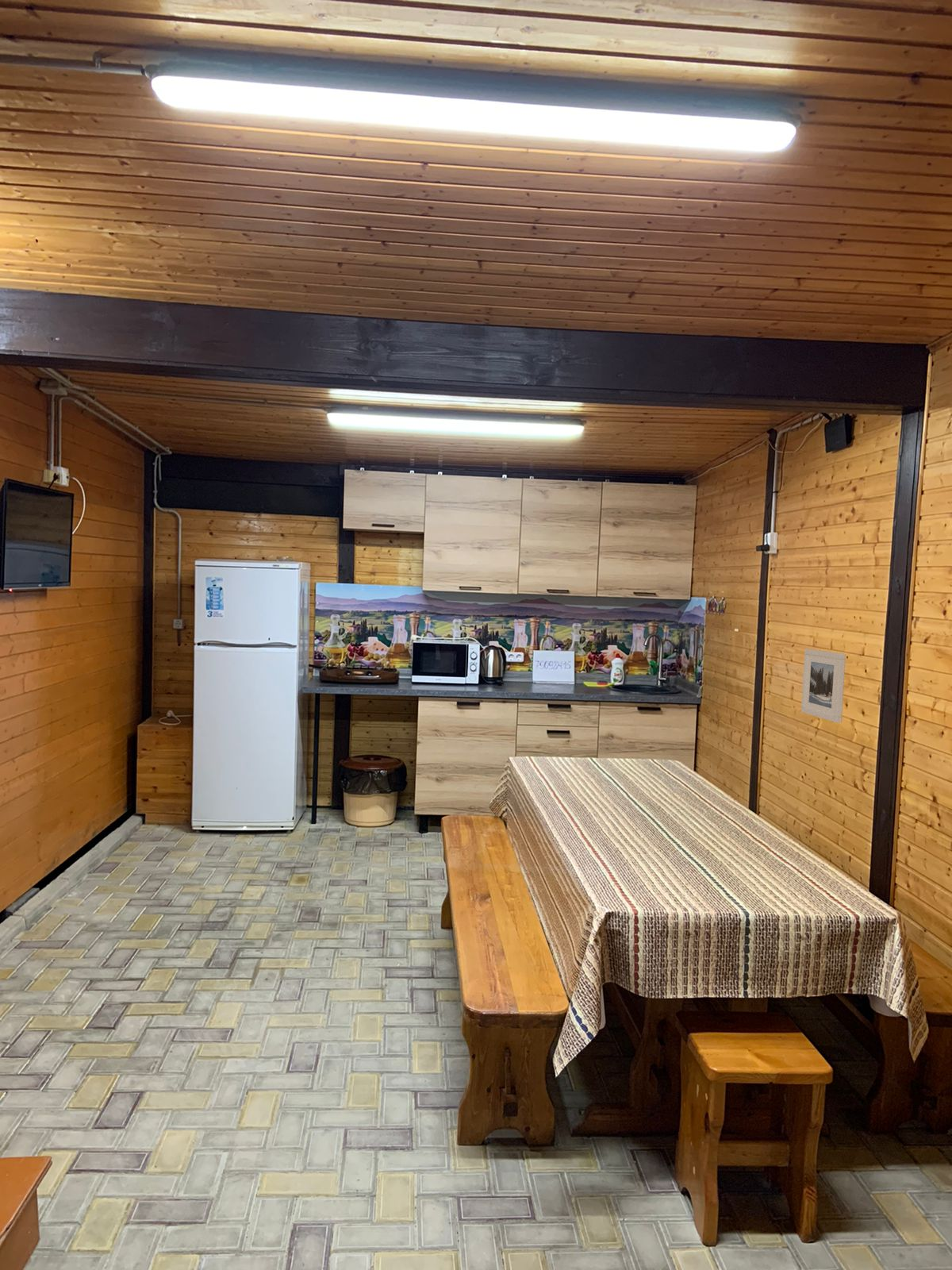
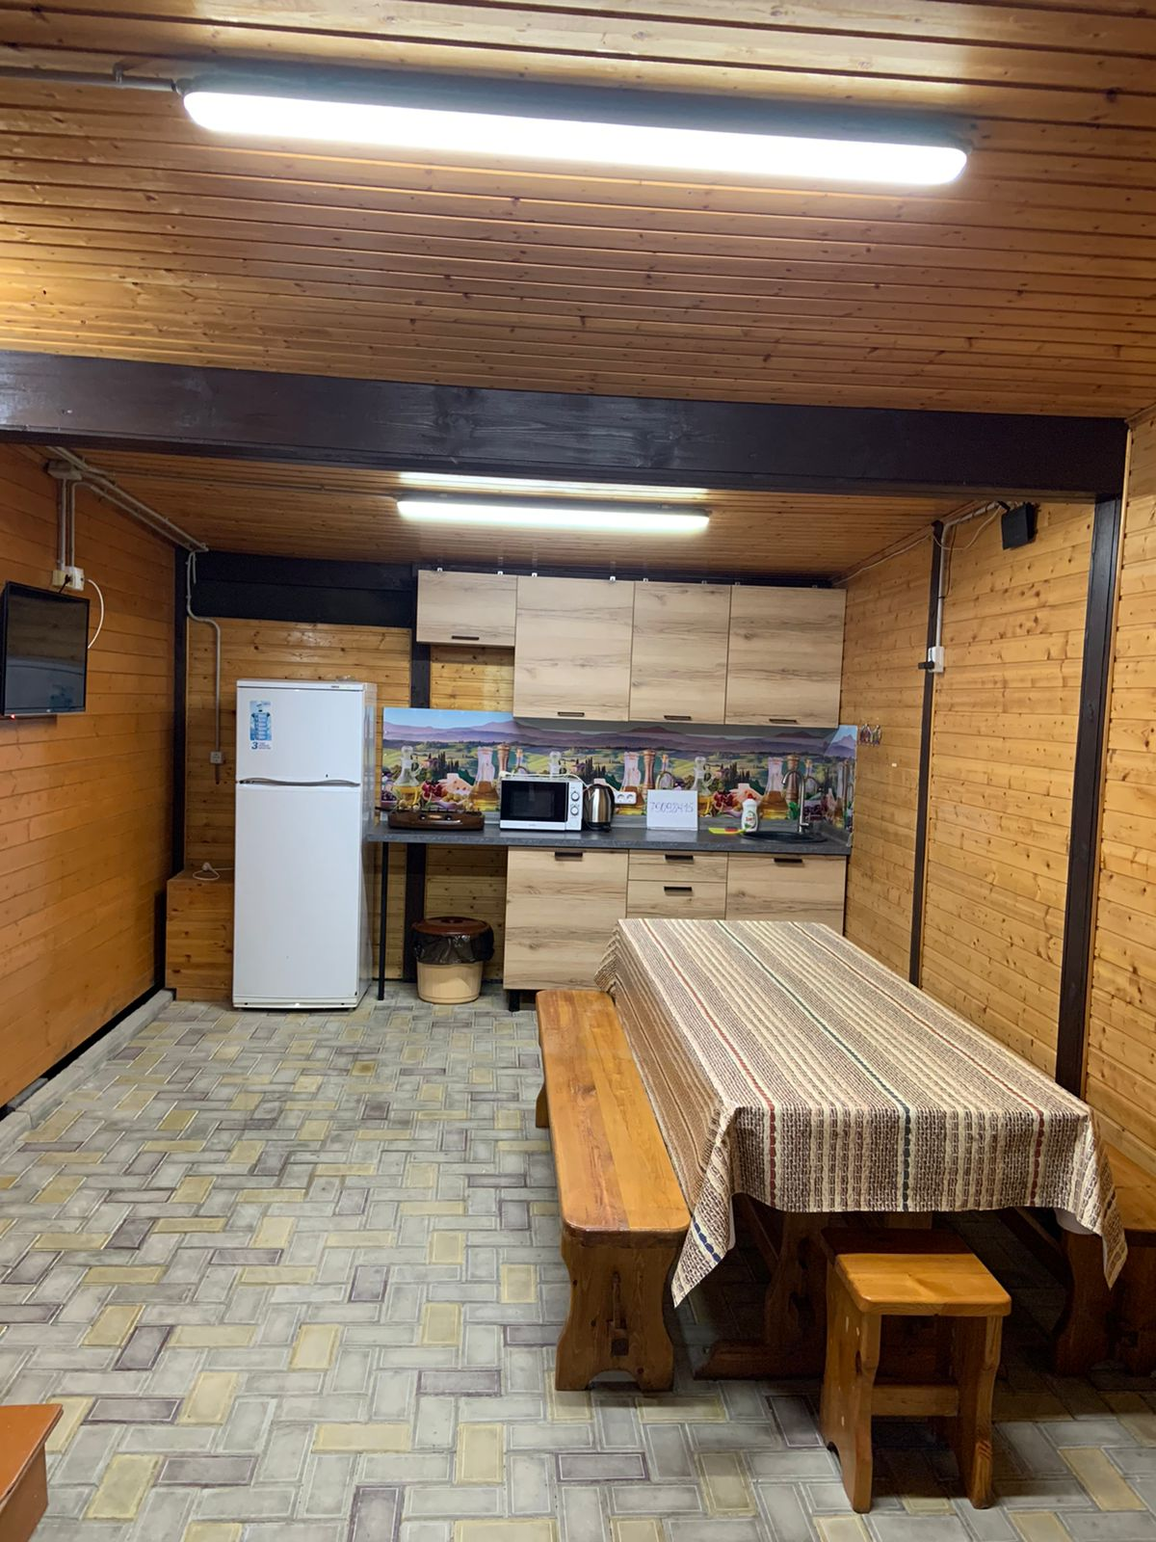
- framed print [800,648,846,724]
